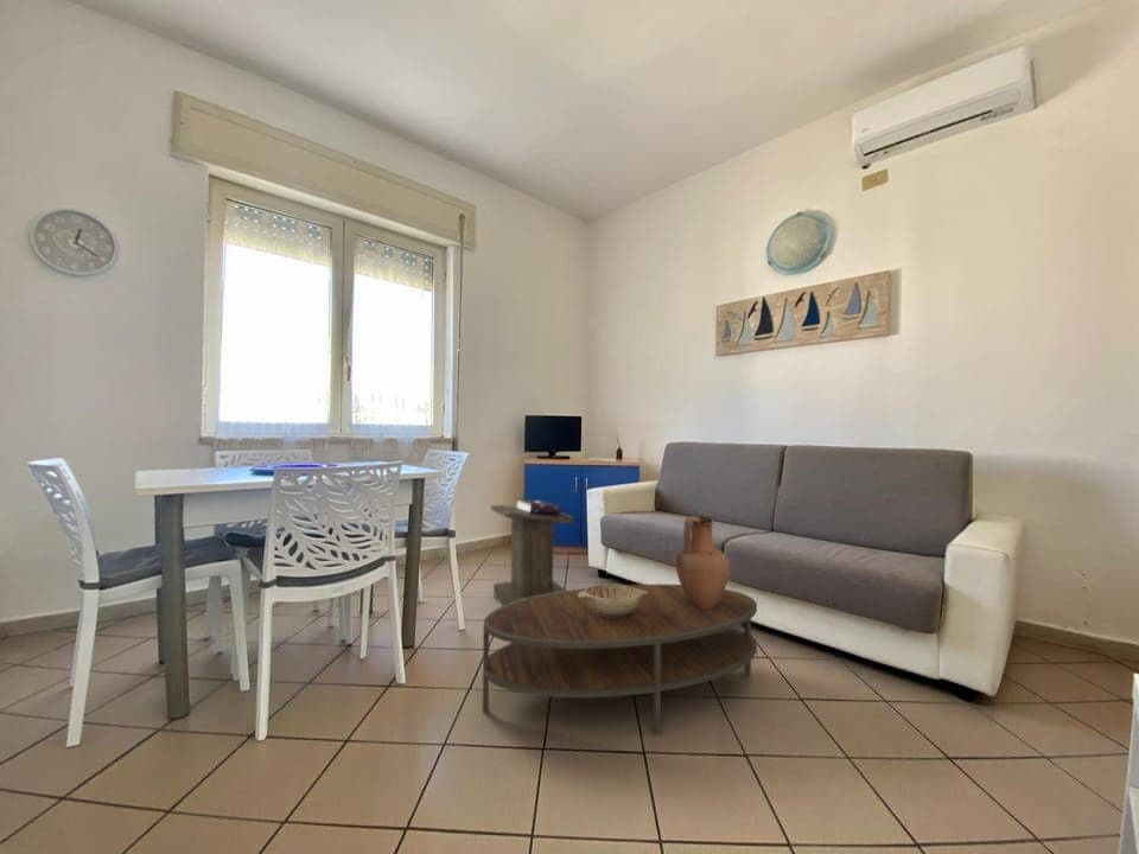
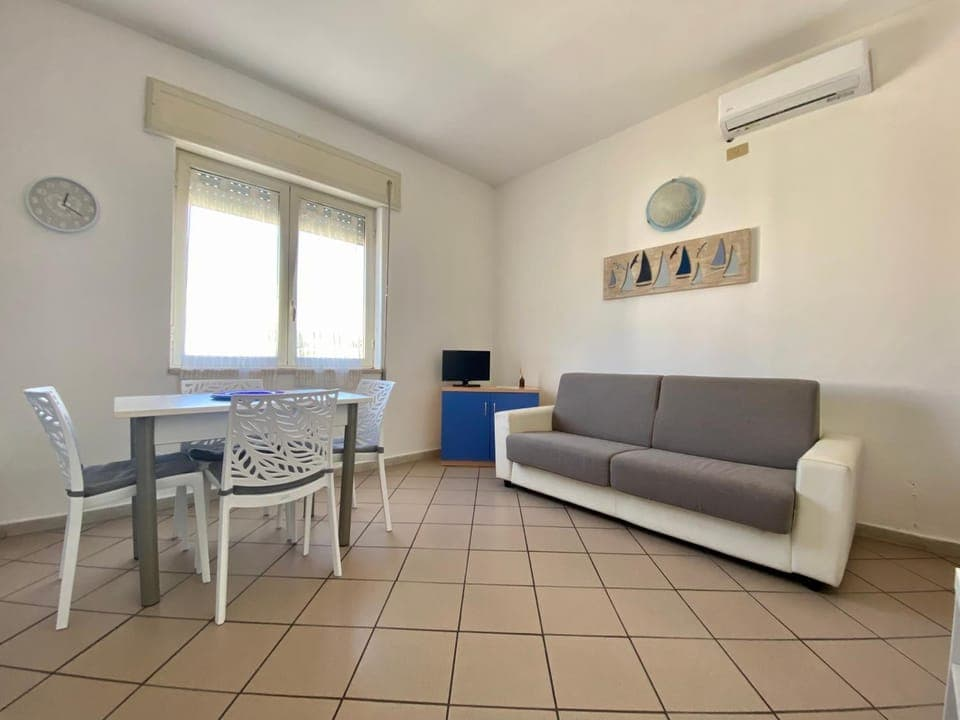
- lectern [490,497,575,607]
- decorative bowl [578,584,648,617]
- coffee table [482,584,758,735]
- vase [675,515,731,608]
